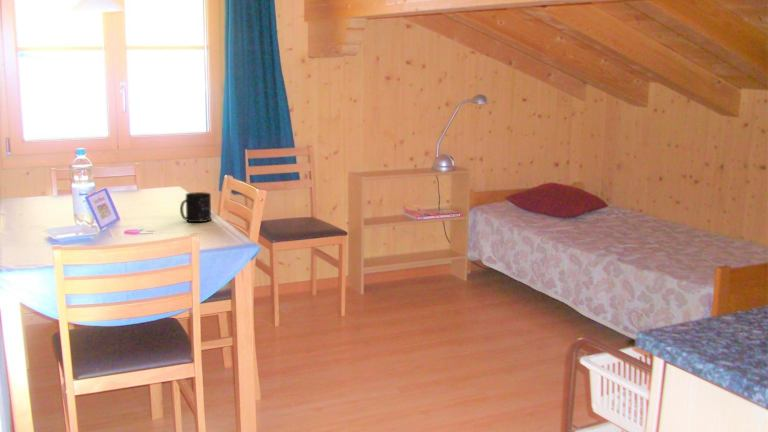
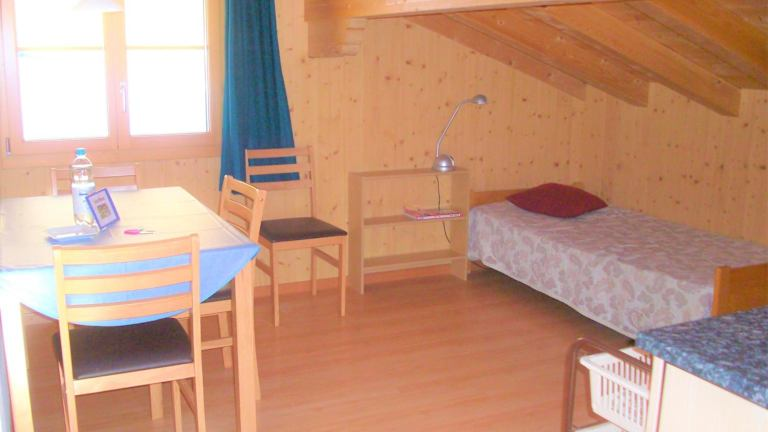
- mug [179,191,212,223]
